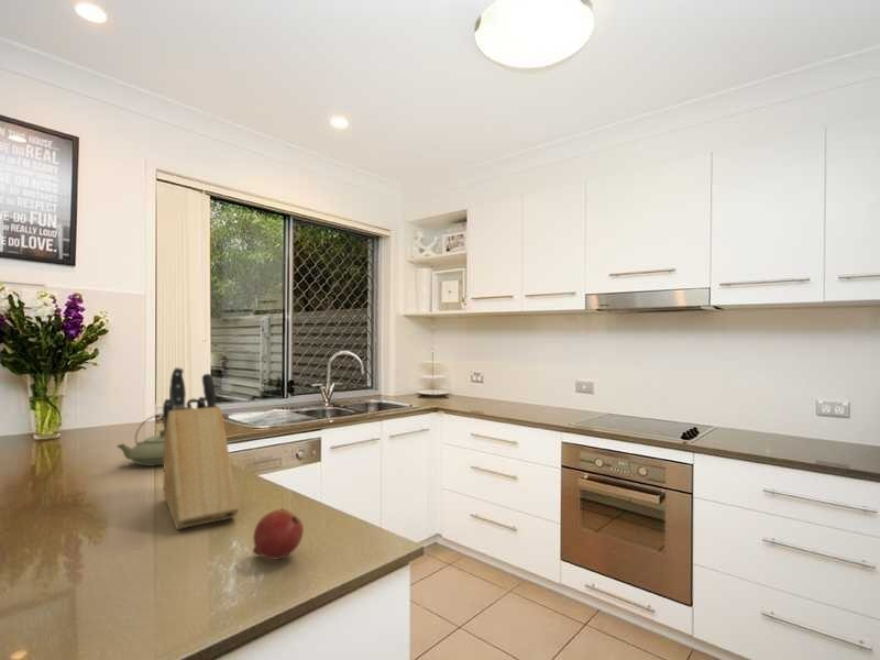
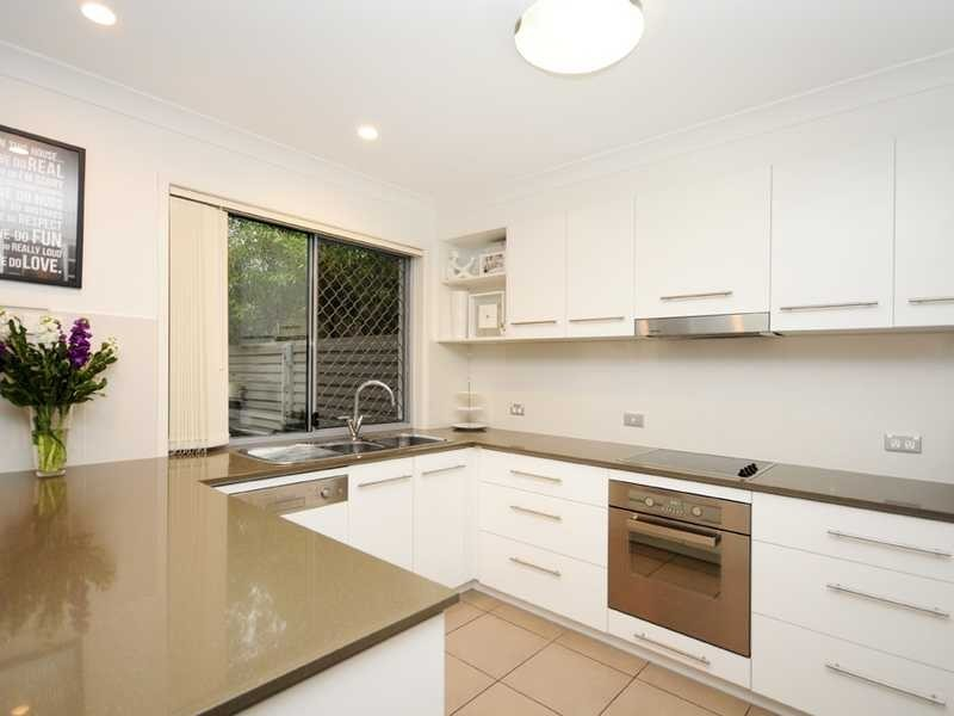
- knife block [162,366,239,531]
- teapot [116,413,165,466]
- fruit [252,508,305,560]
